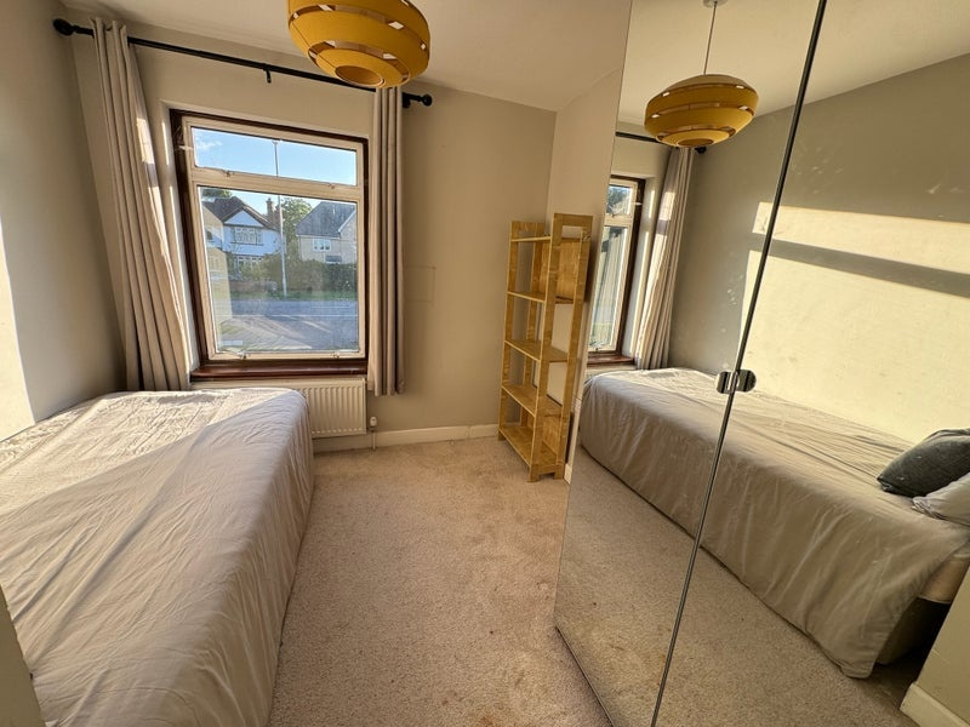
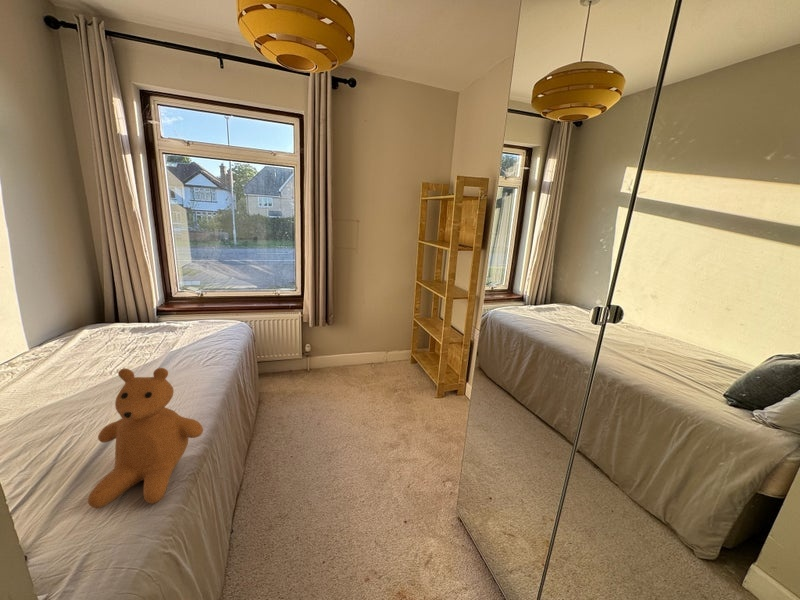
+ teddy bear [87,367,204,509]
